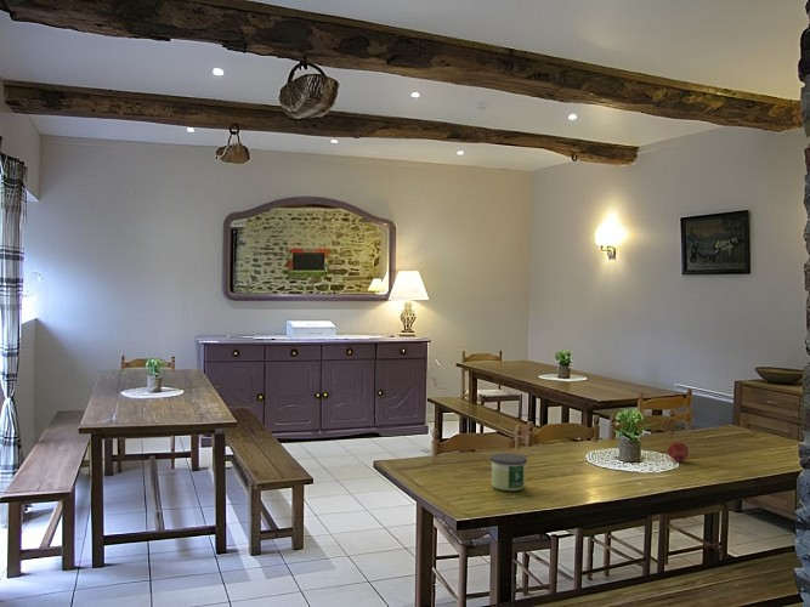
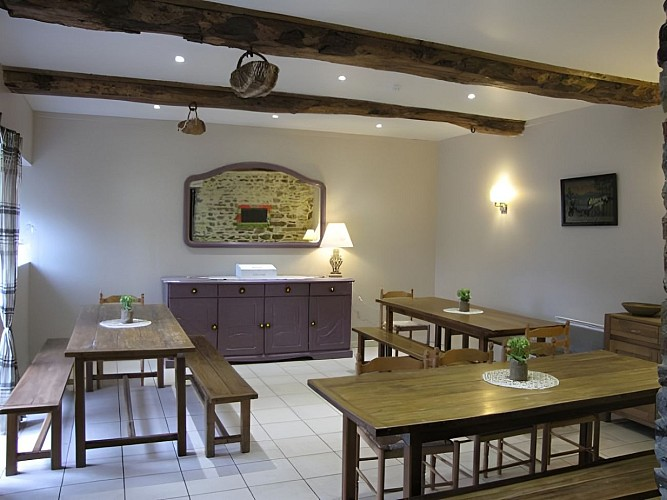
- candle [489,452,528,492]
- fruit [667,441,690,464]
